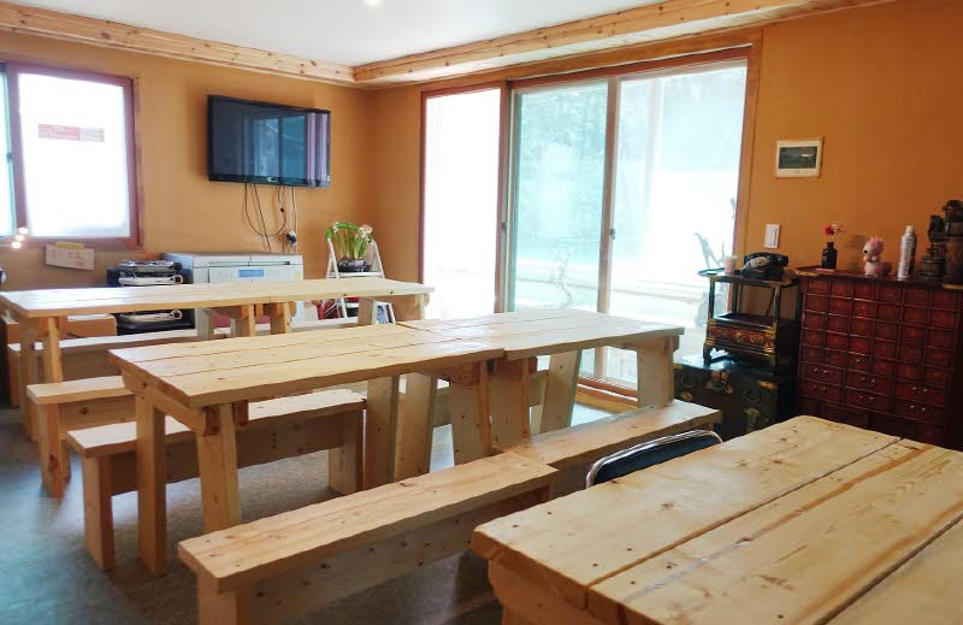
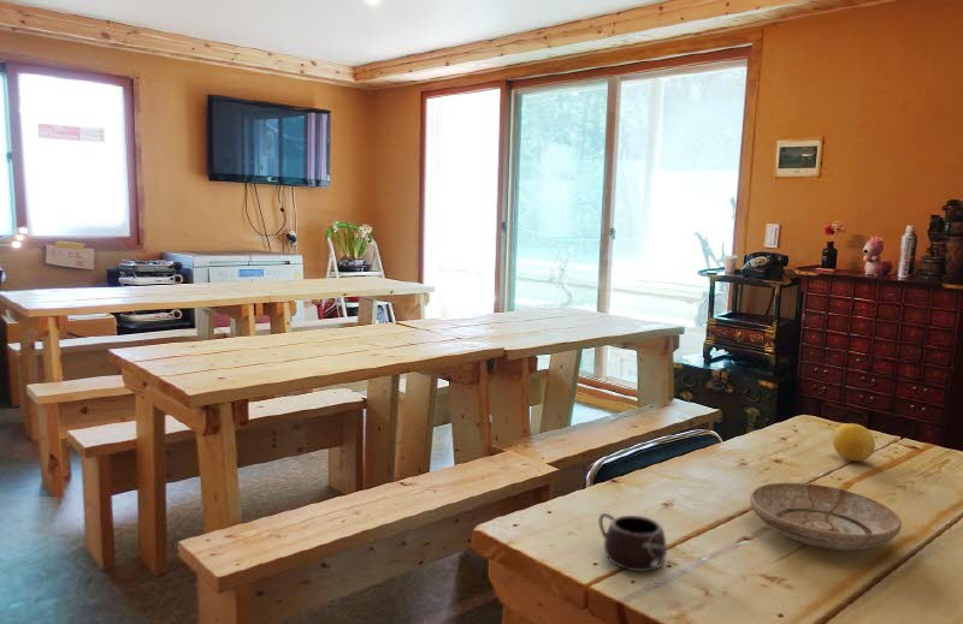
+ mug [597,512,668,572]
+ fruit [832,422,876,462]
+ ceramic bowl [749,481,903,551]
